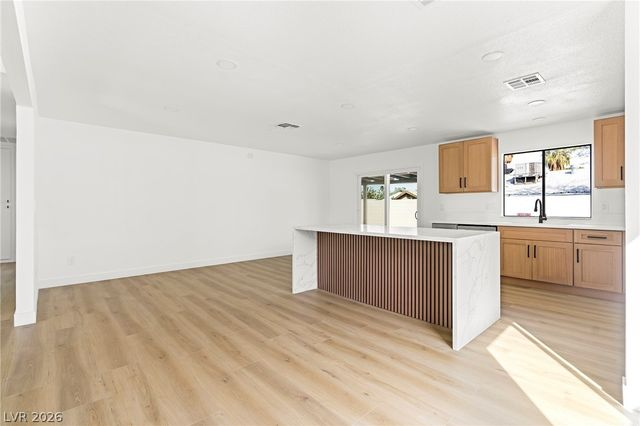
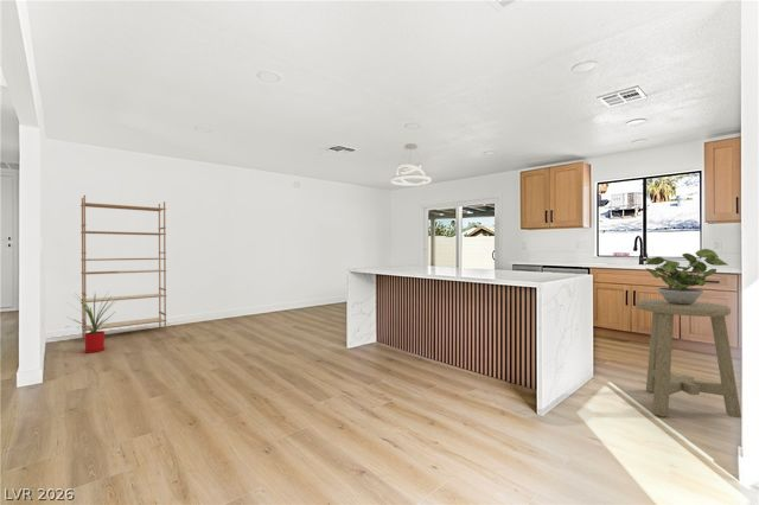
+ bookshelf [79,194,167,343]
+ stool [634,299,742,418]
+ potted plant [644,248,729,305]
+ house plant [64,289,116,354]
+ pendant light [390,142,432,187]
